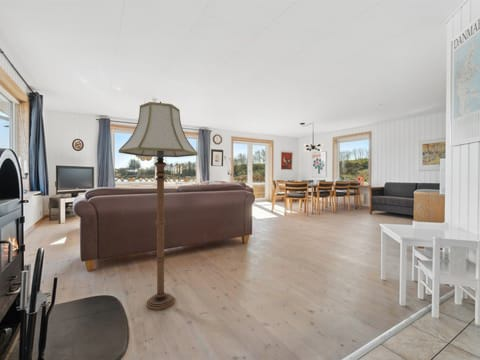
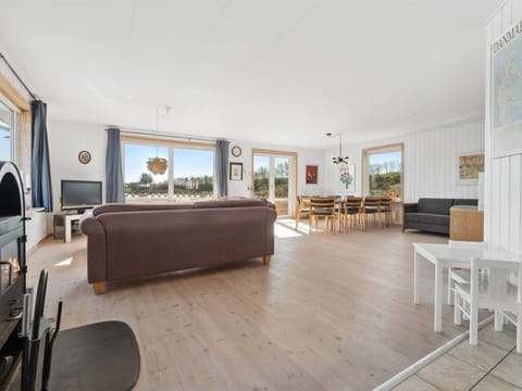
- floor lamp [118,100,199,311]
